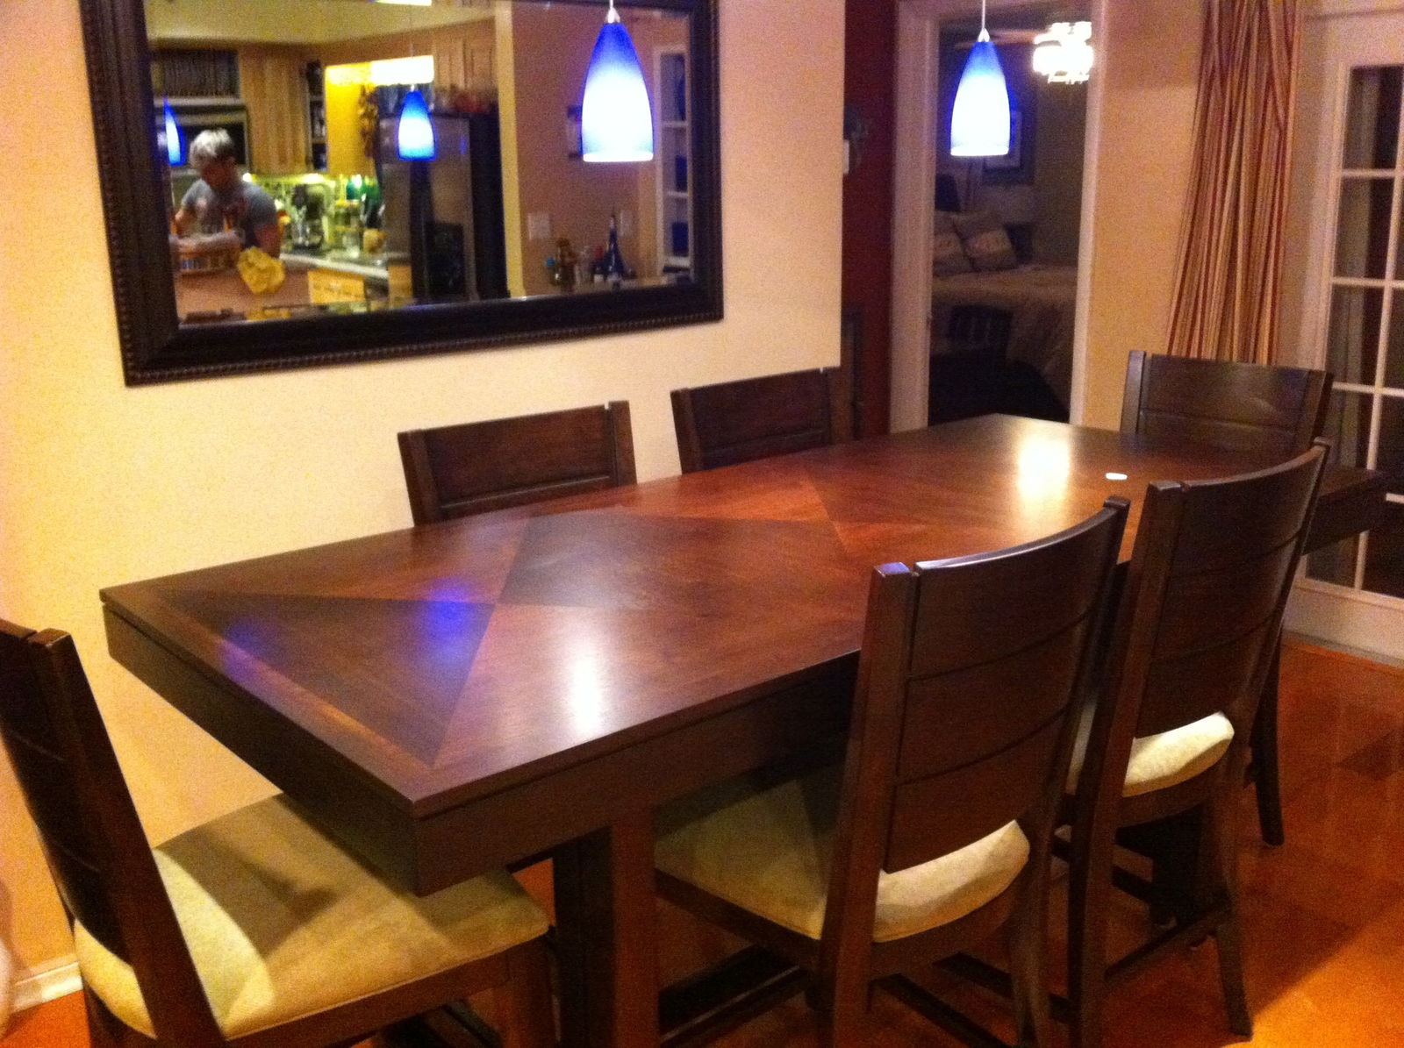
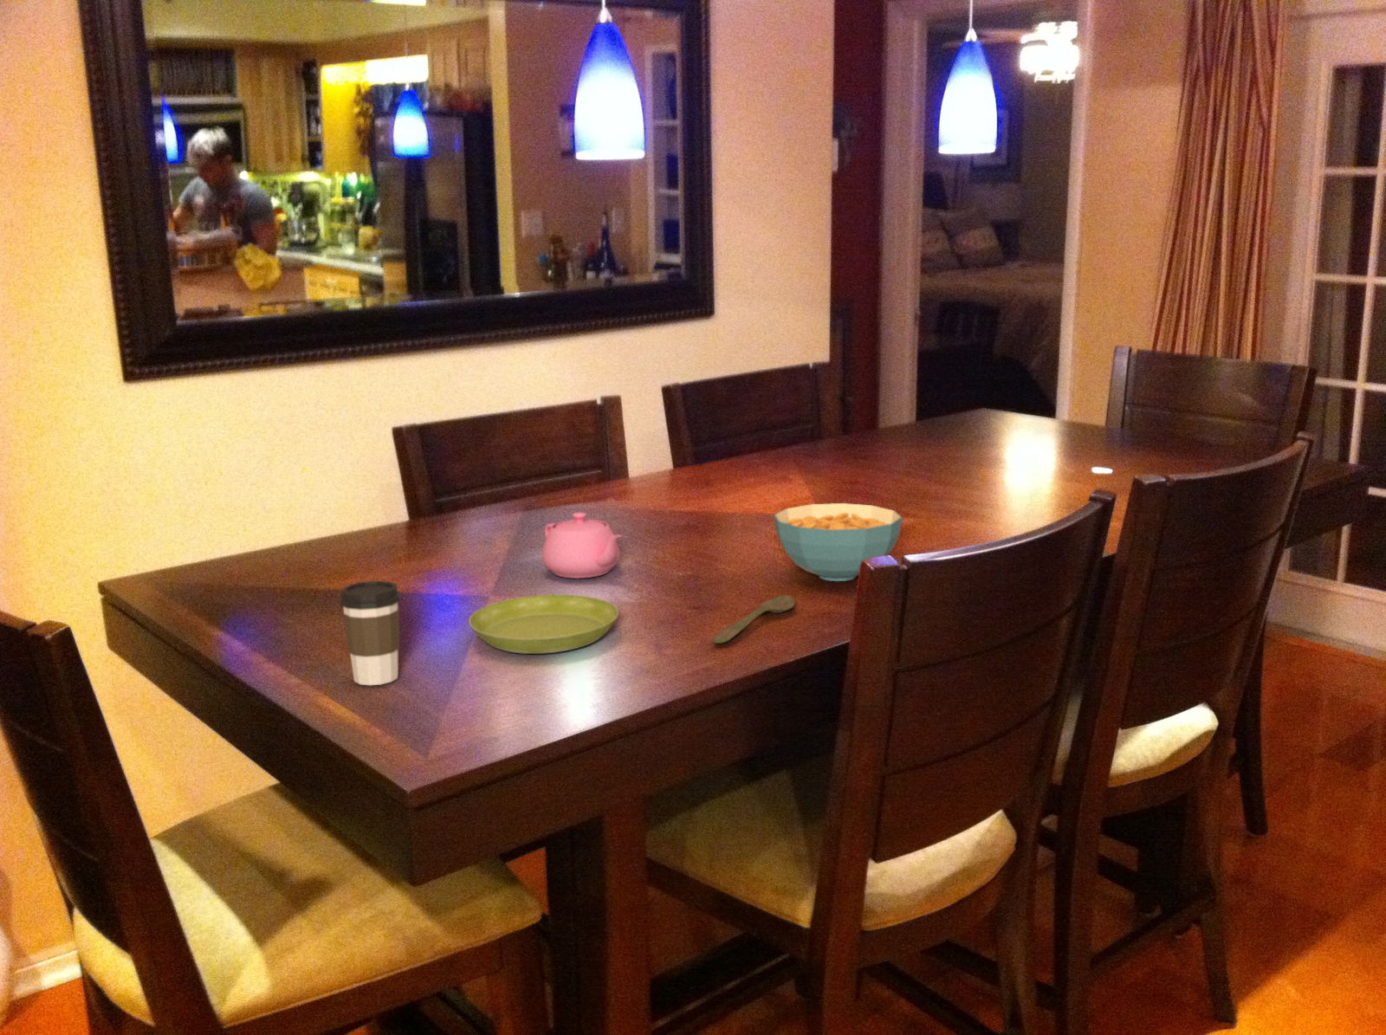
+ cereal bowl [773,502,903,582]
+ teapot [541,511,622,579]
+ saucer [467,595,620,654]
+ coffee cup [339,581,401,686]
+ spoon [711,595,796,645]
